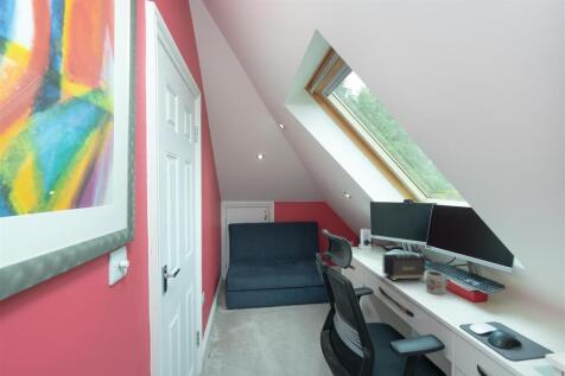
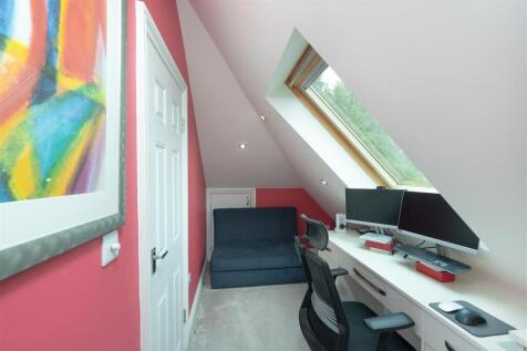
- speaker [381,253,426,282]
- mug [425,270,449,295]
